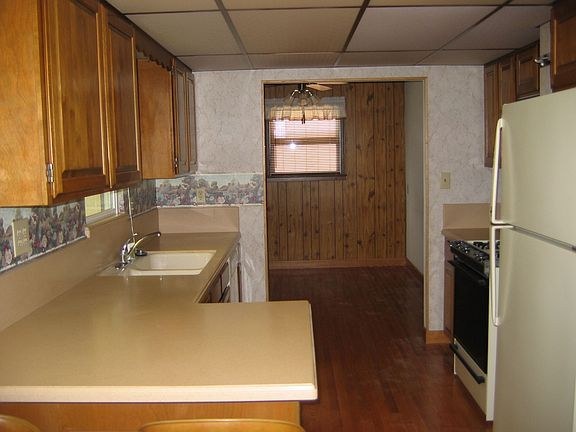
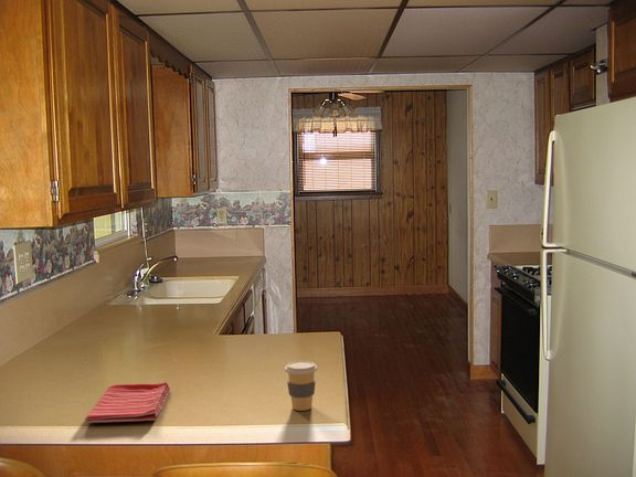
+ dish towel [84,381,171,424]
+ coffee cup [284,360,318,412]
